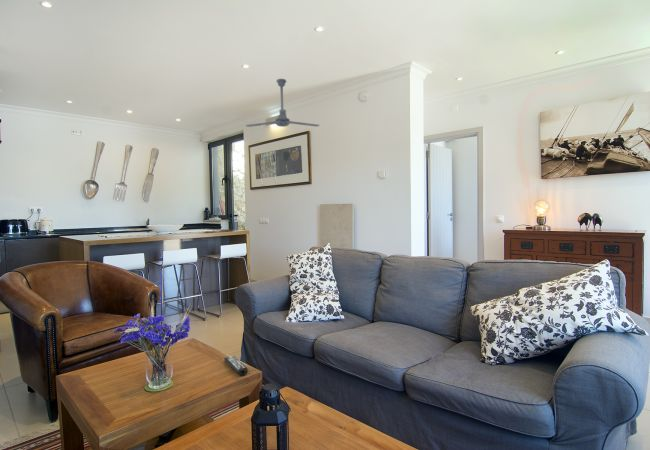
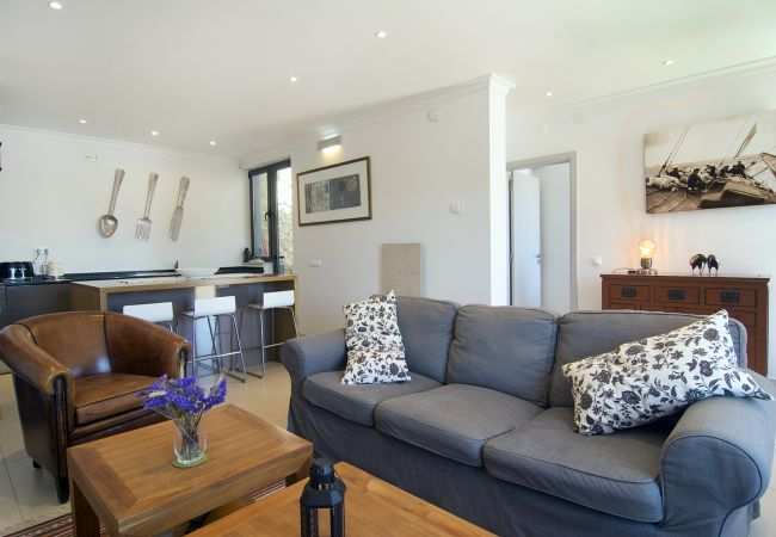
- remote control [223,355,249,376]
- ceiling fan [245,78,320,128]
